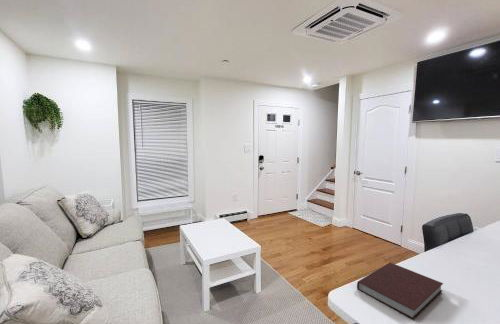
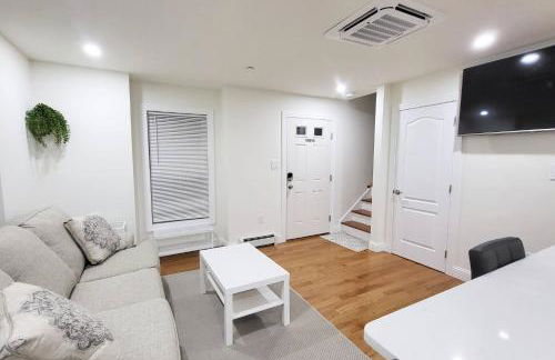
- notebook [356,261,444,320]
